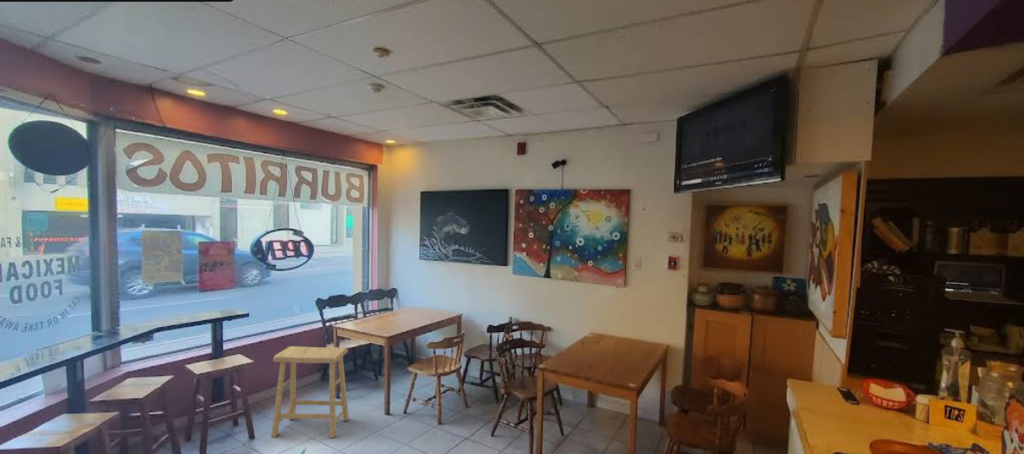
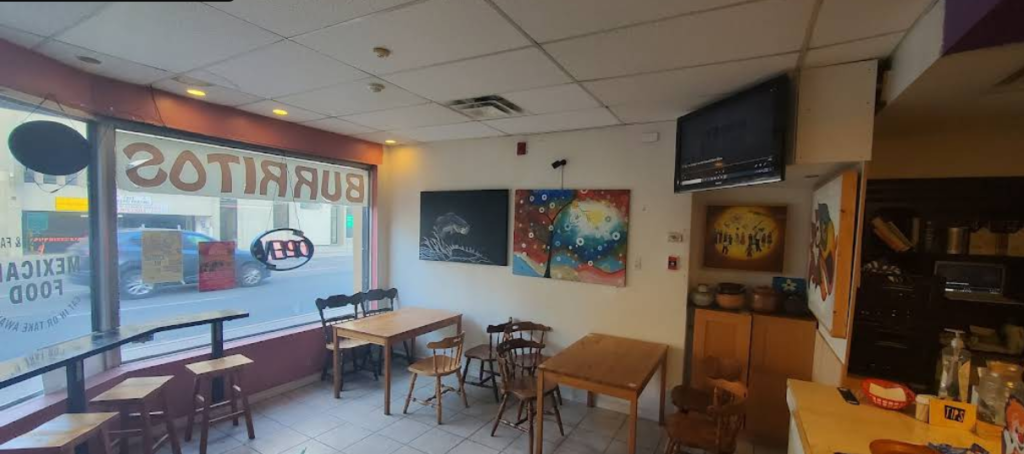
- stool [270,345,350,439]
